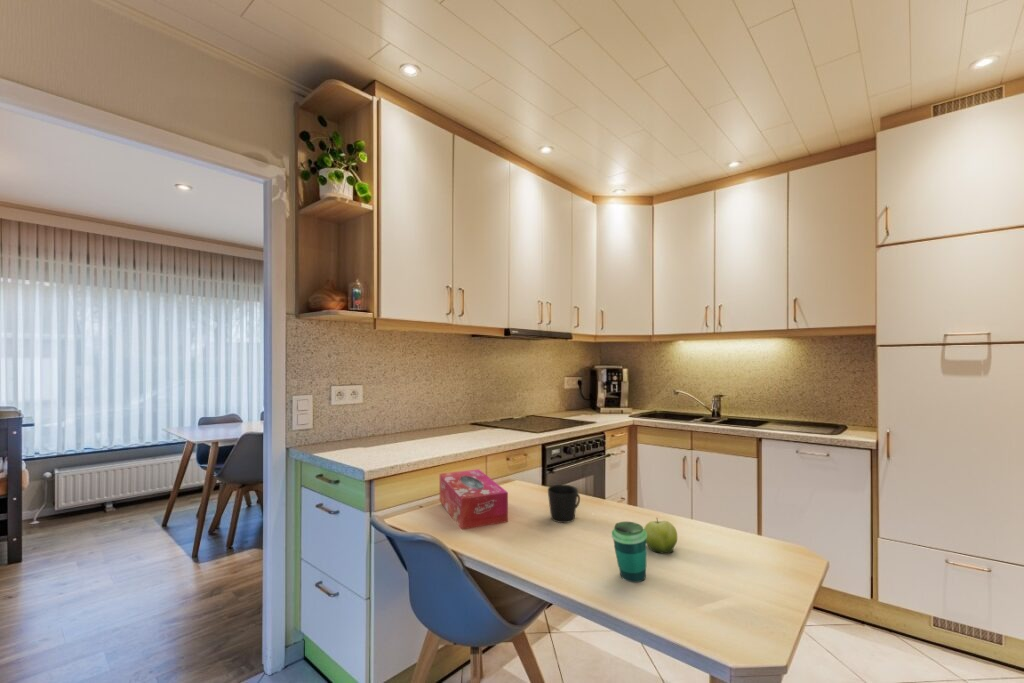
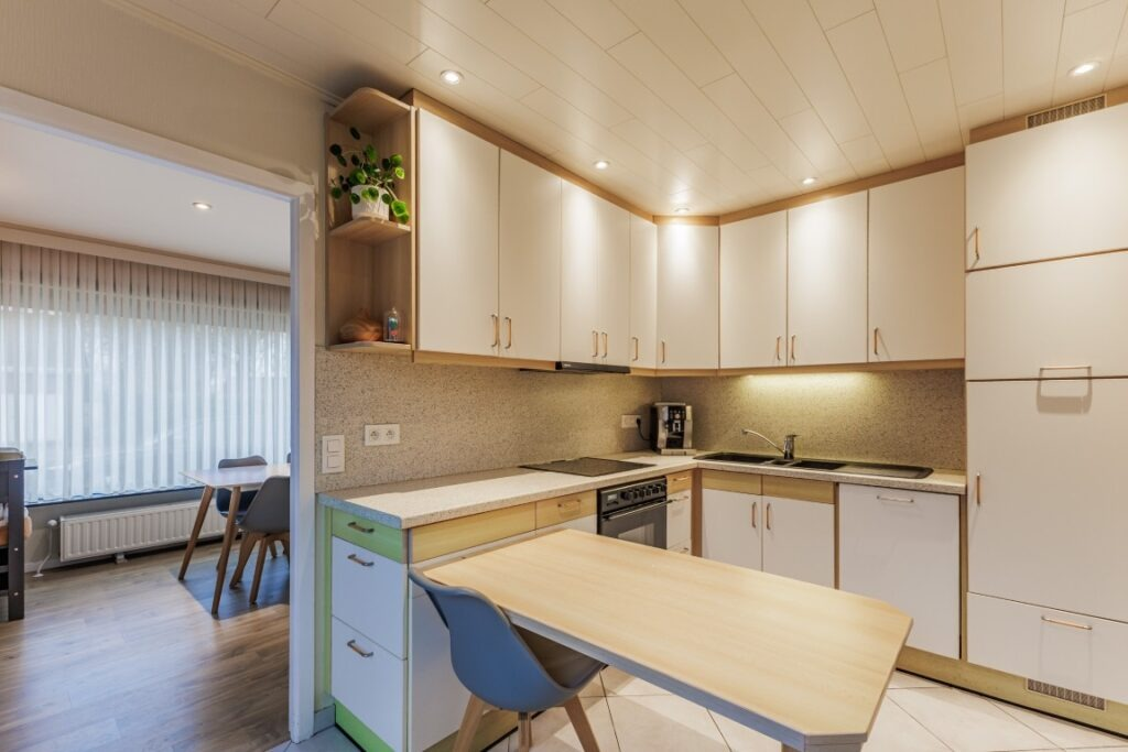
- cup [611,521,648,583]
- tissue box [439,468,509,531]
- cup [547,484,581,524]
- fruit [643,517,678,554]
